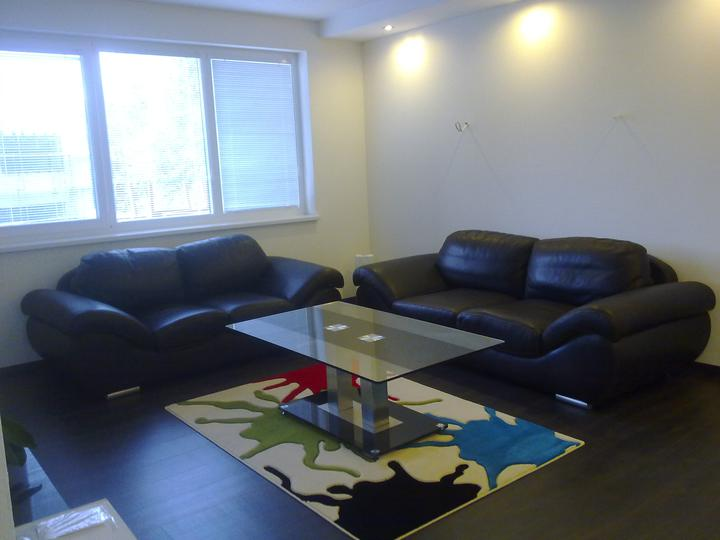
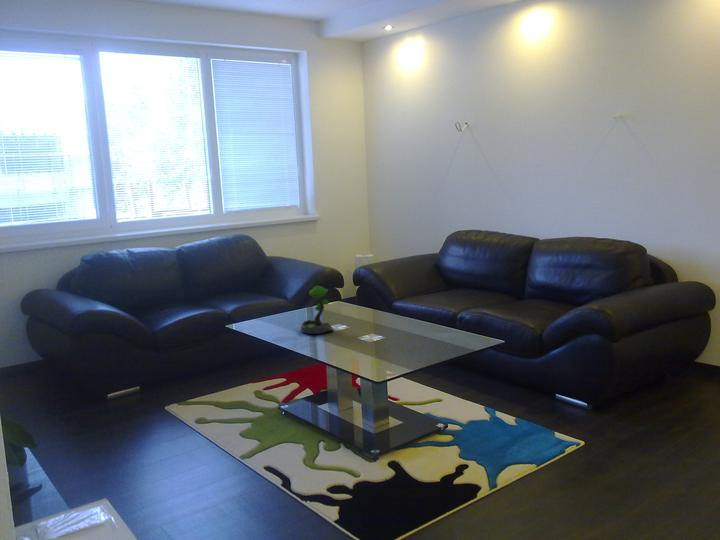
+ plant [300,285,335,335]
